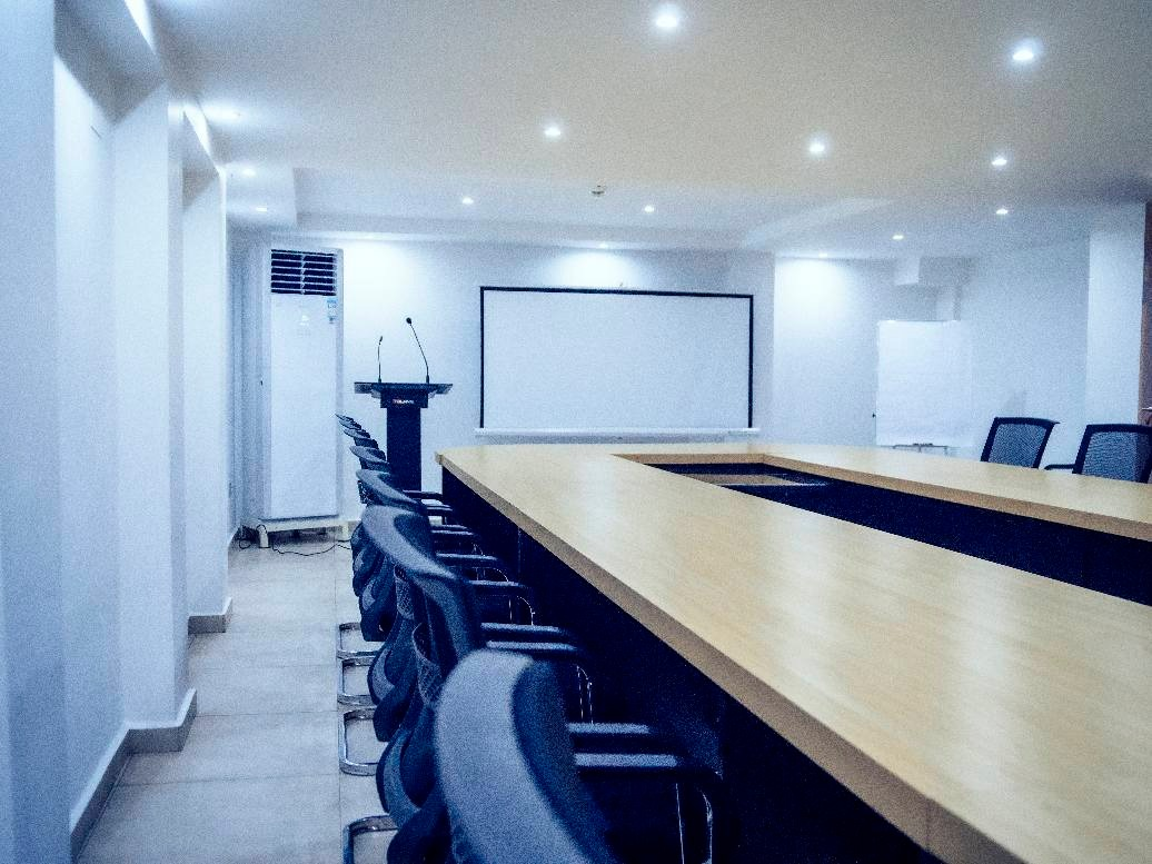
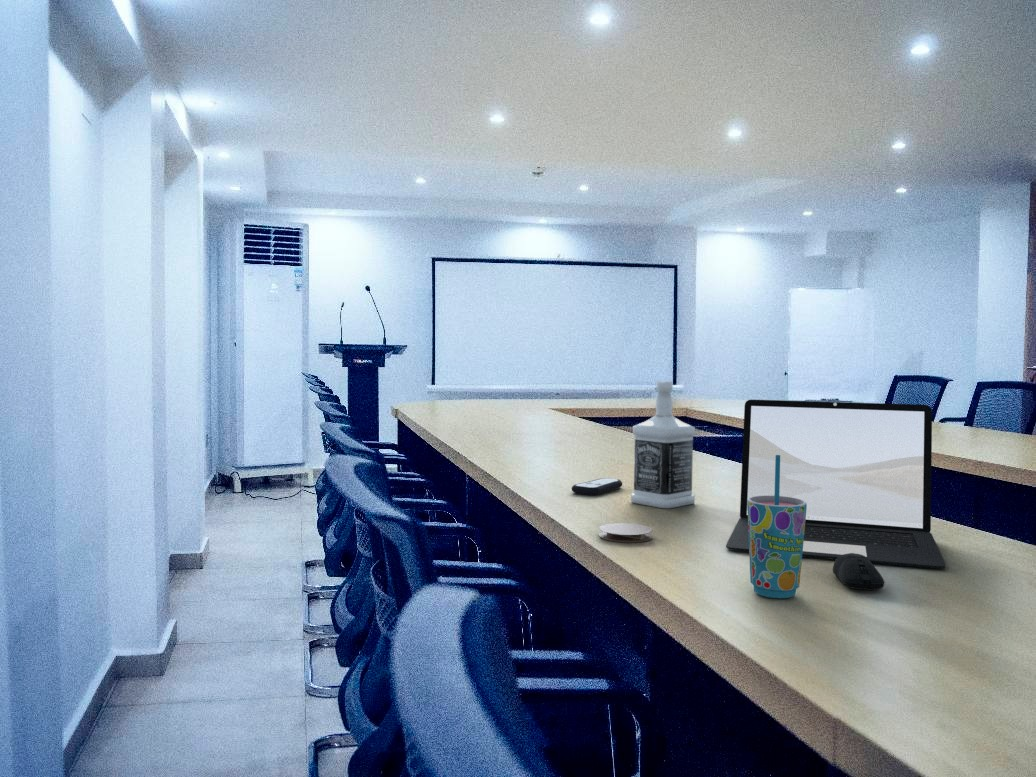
+ computer mouse [832,553,886,591]
+ coaster [598,522,653,543]
+ cup [747,455,807,599]
+ laptop [725,399,947,569]
+ bottle [630,380,696,509]
+ remote control [571,477,623,496]
